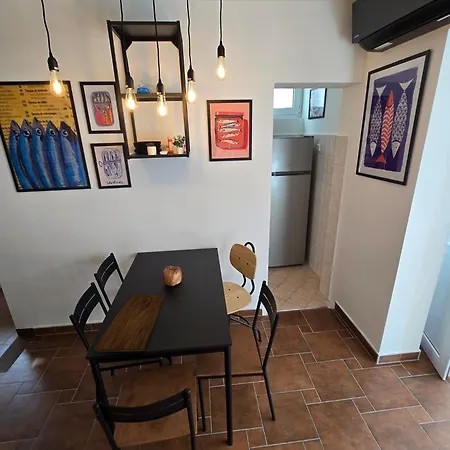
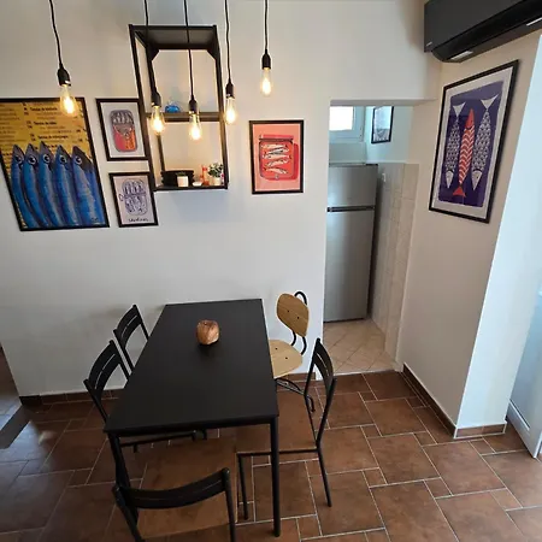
- cutting board [93,293,166,353]
